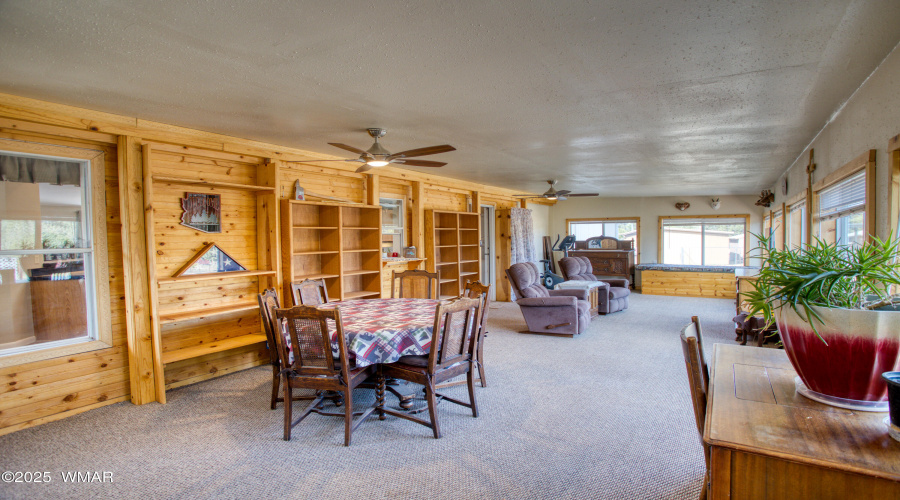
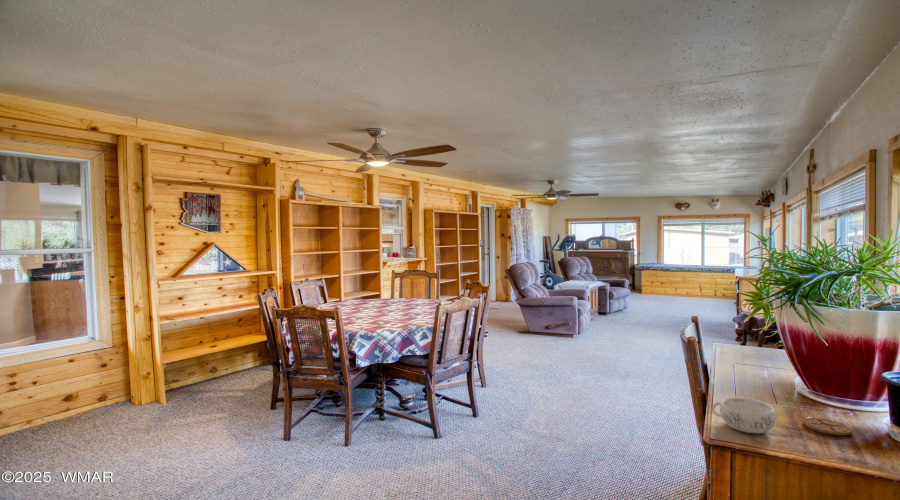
+ coaster [802,417,852,436]
+ decorative bowl [711,396,777,434]
